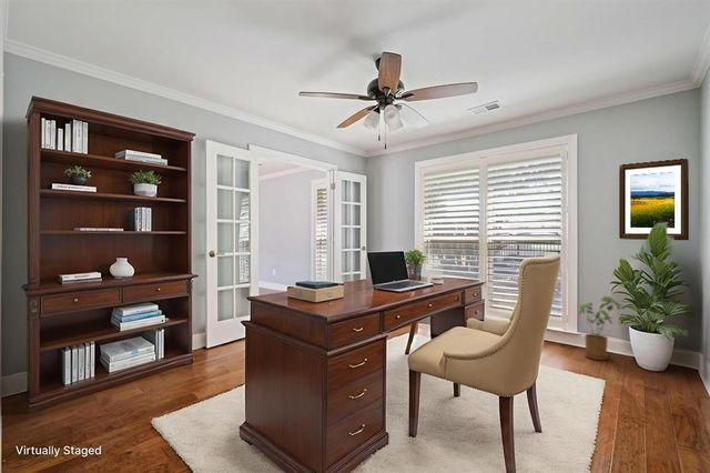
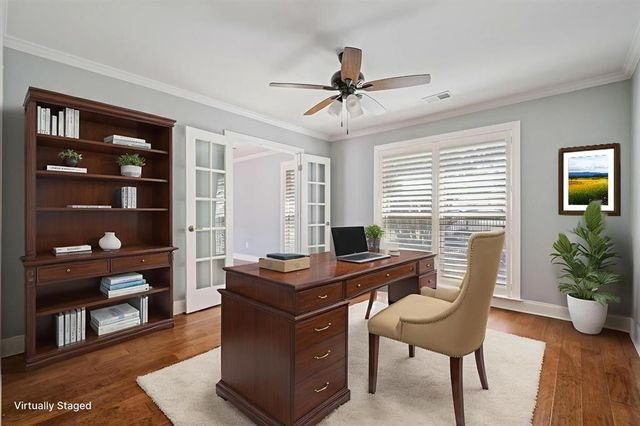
- house plant [578,295,620,361]
